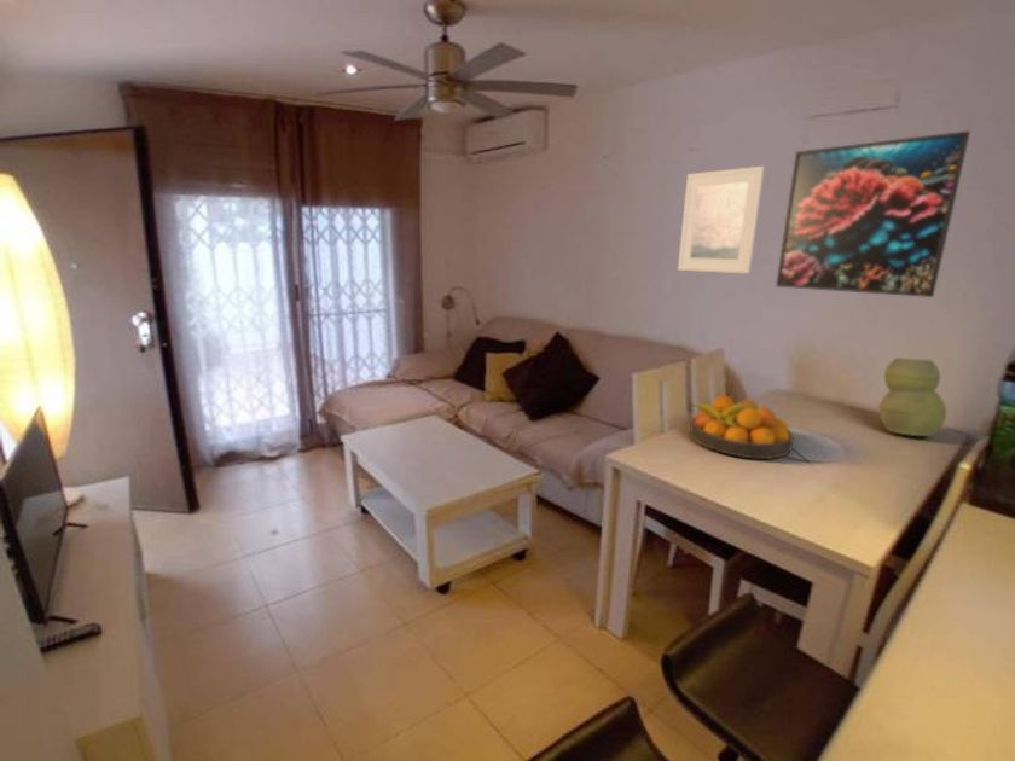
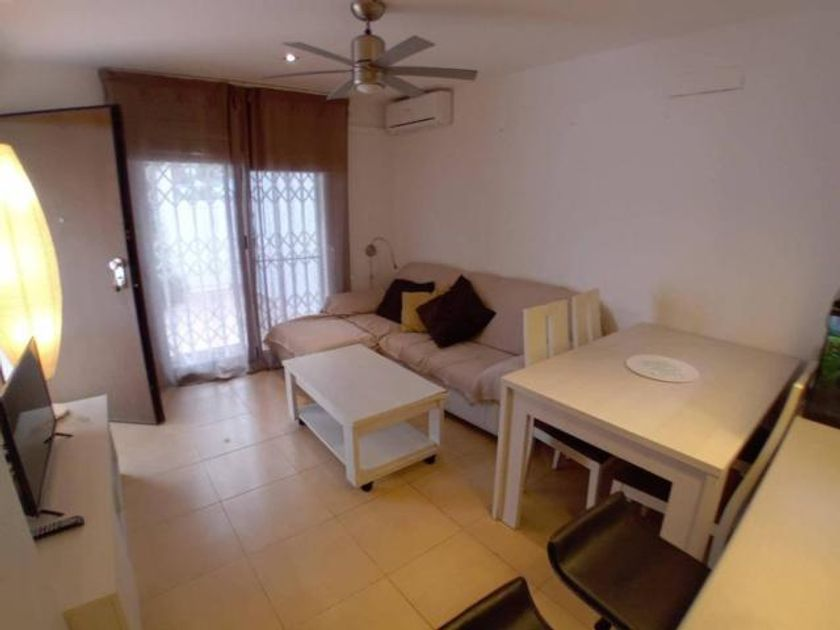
- fruit bowl [689,394,795,460]
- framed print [775,129,971,298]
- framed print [677,164,766,275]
- vase [877,356,947,437]
